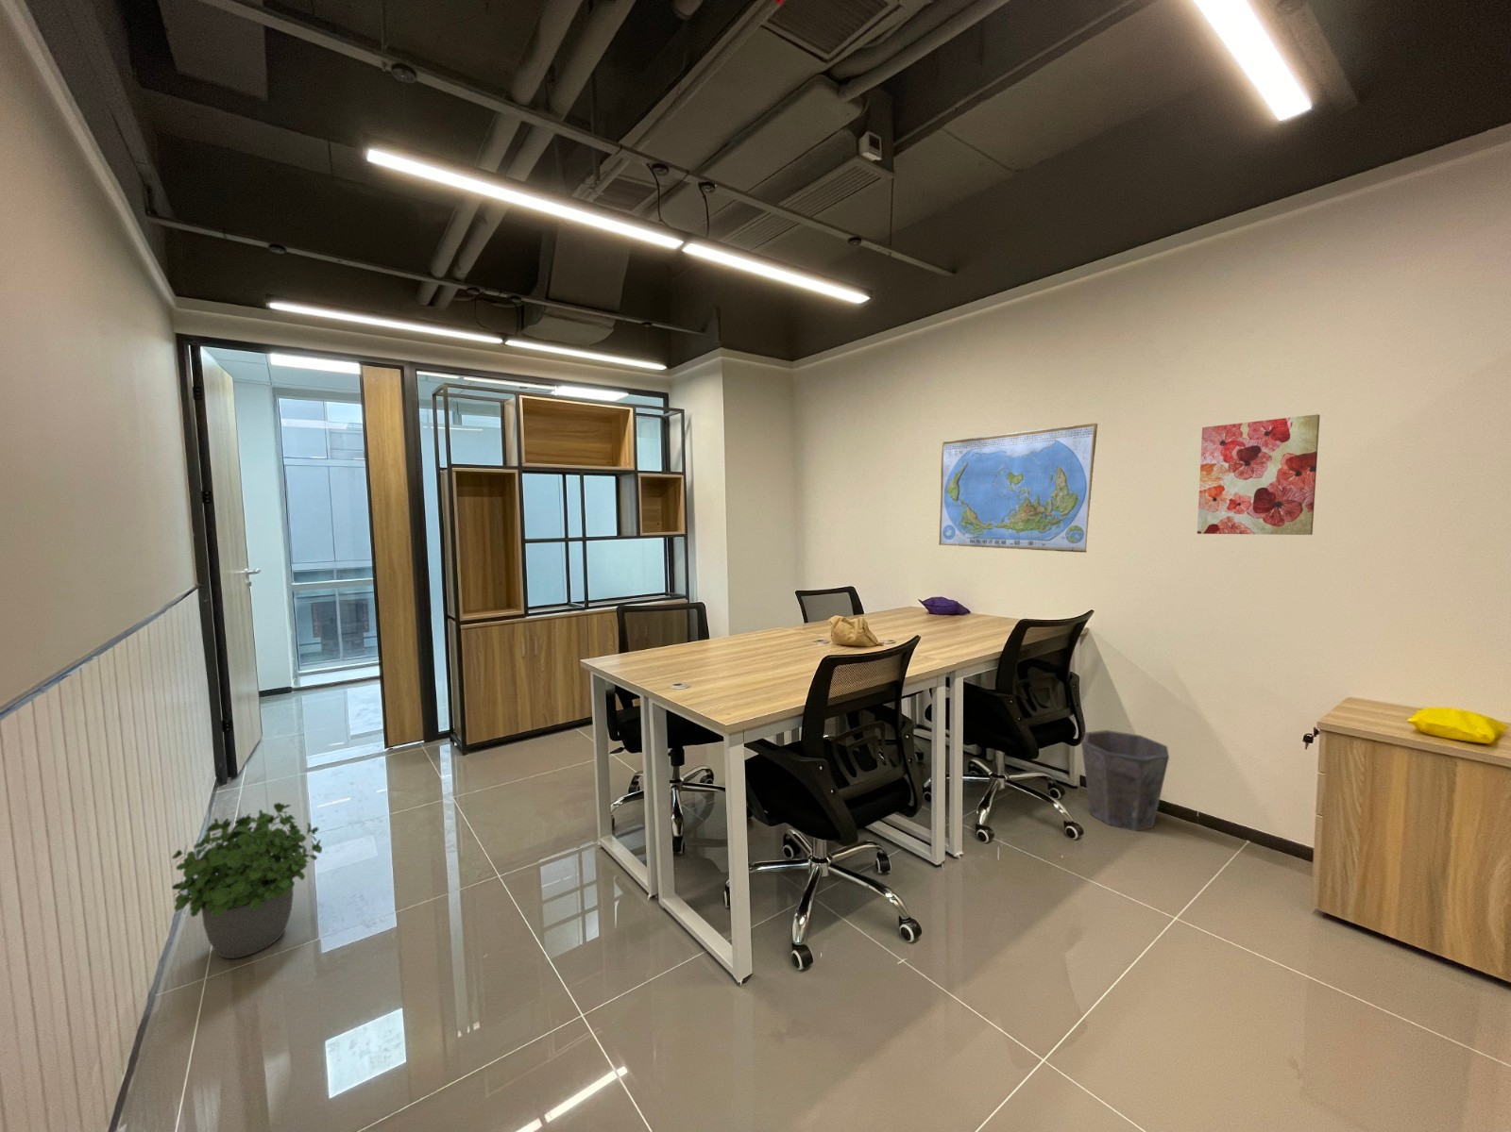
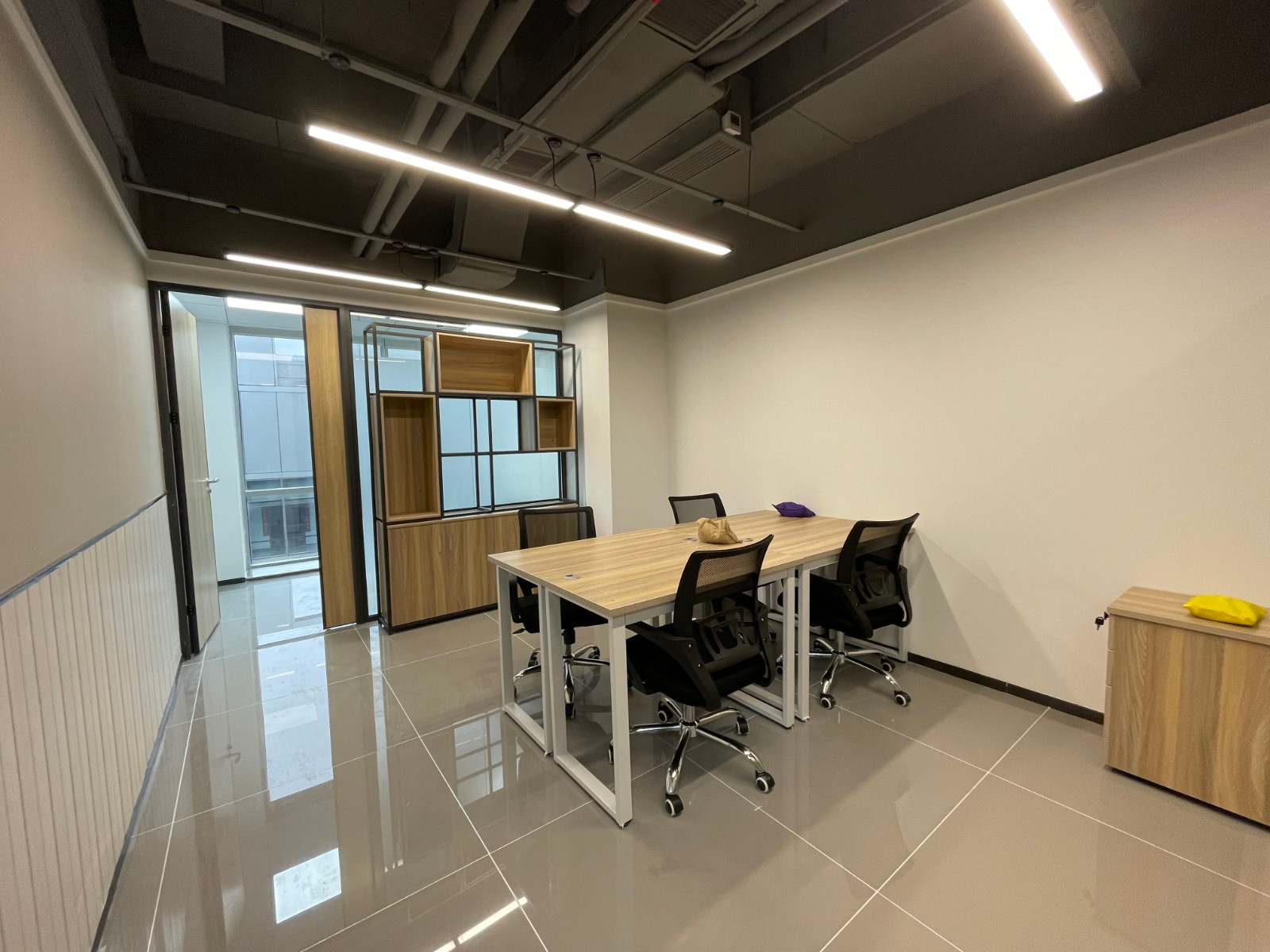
- world map [938,422,1098,554]
- wall art [1197,413,1321,536]
- waste bin [1080,729,1170,832]
- potted plant [171,801,322,960]
